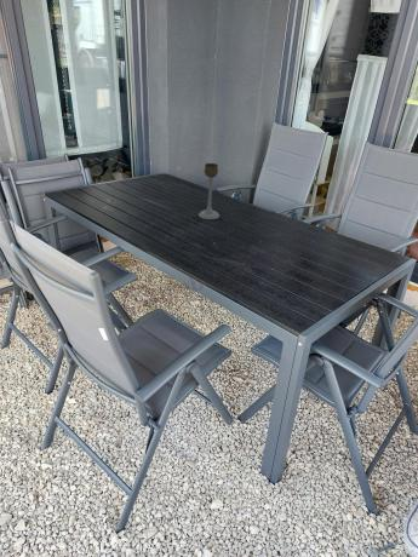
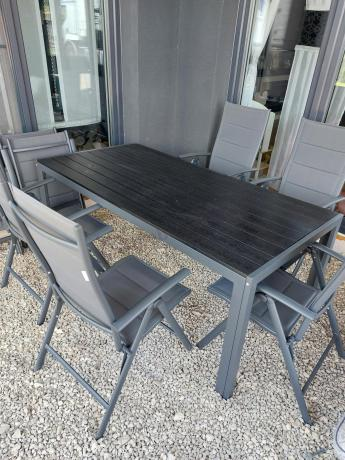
- candle holder [197,162,221,220]
